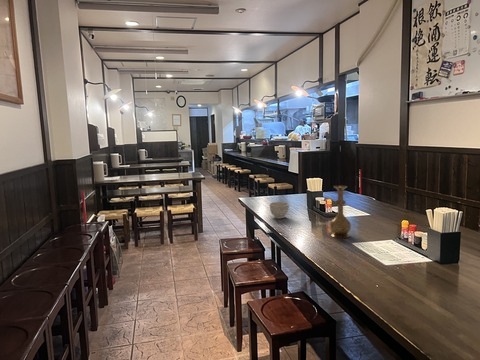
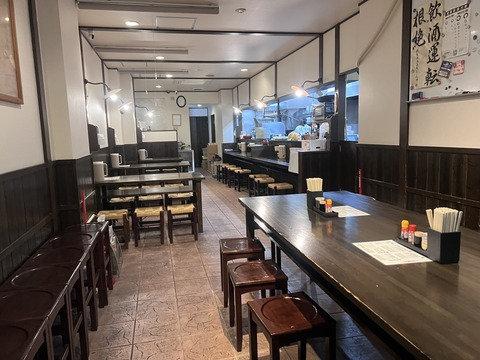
- bowl [269,201,290,219]
- vase [329,185,352,239]
